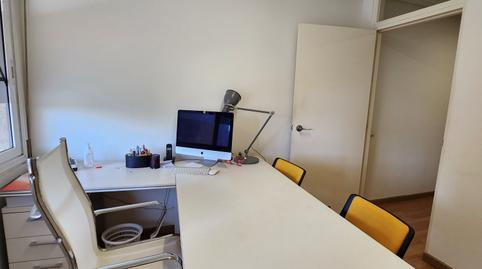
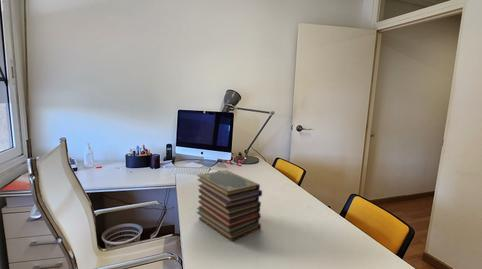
+ book stack [196,169,263,242]
